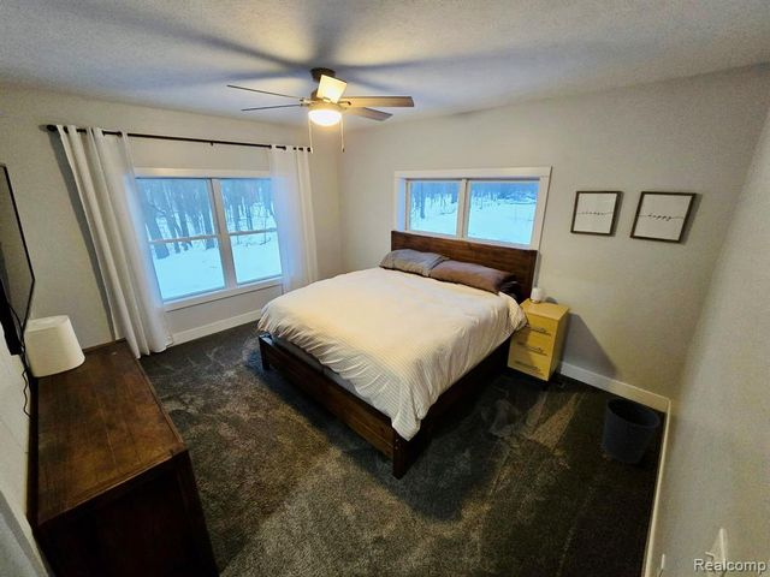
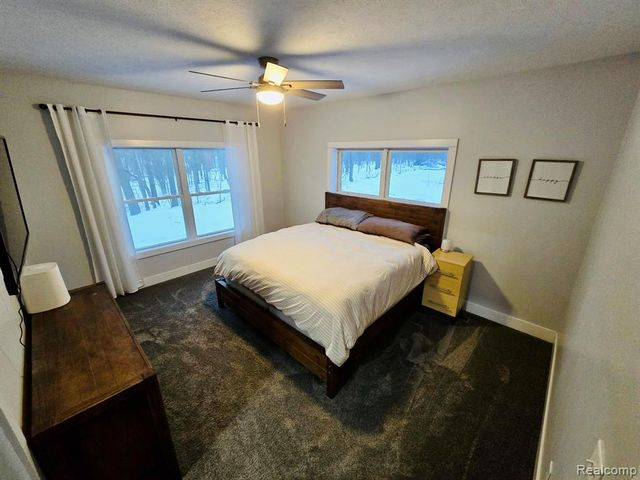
- wastebasket [600,397,662,465]
